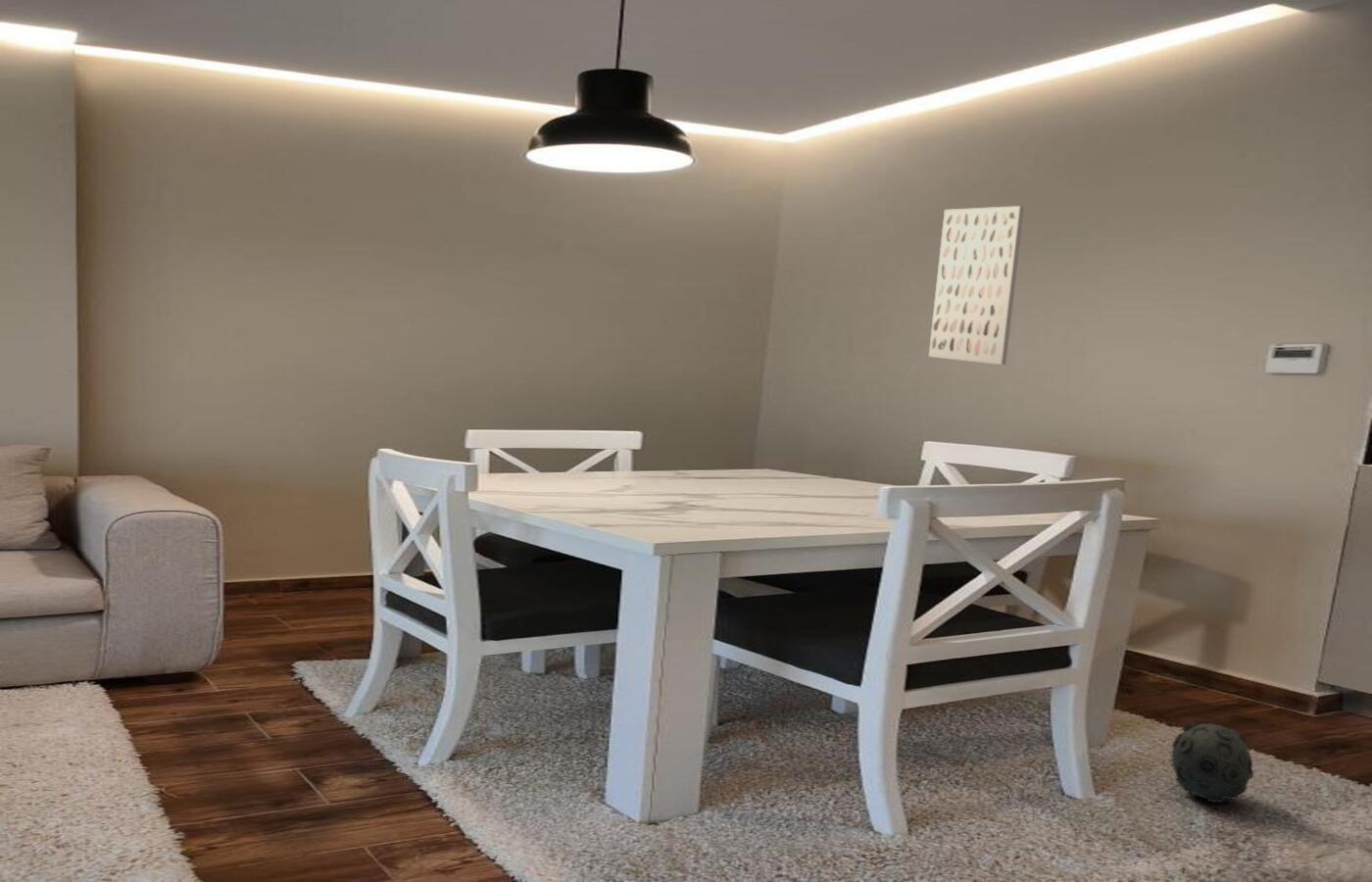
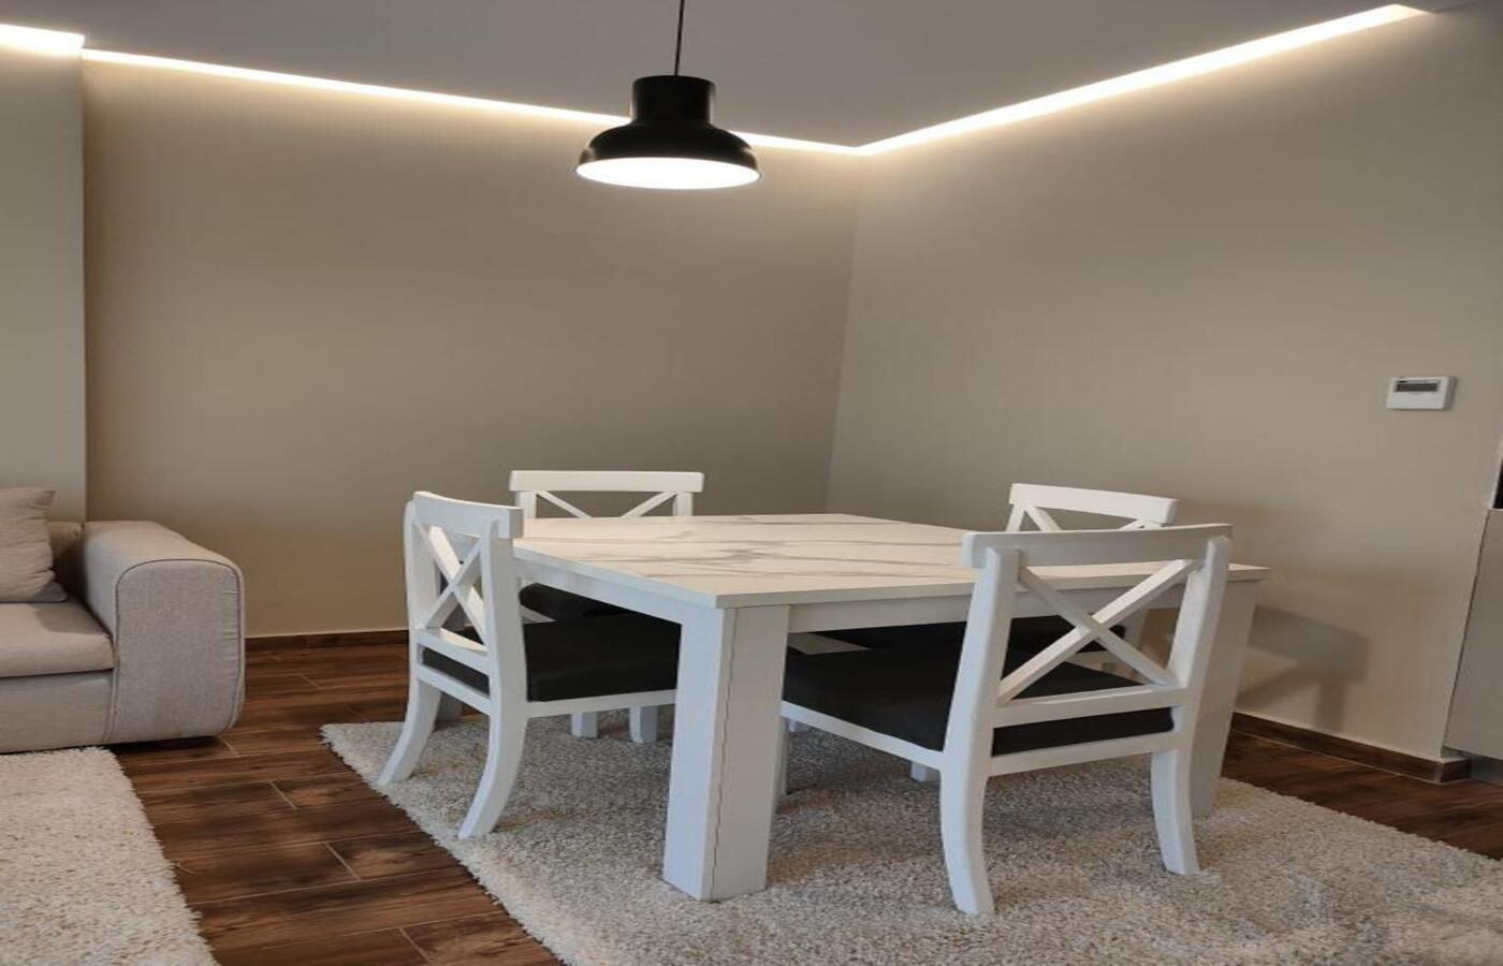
- ball [1170,721,1254,804]
- wall art [928,205,1025,366]
